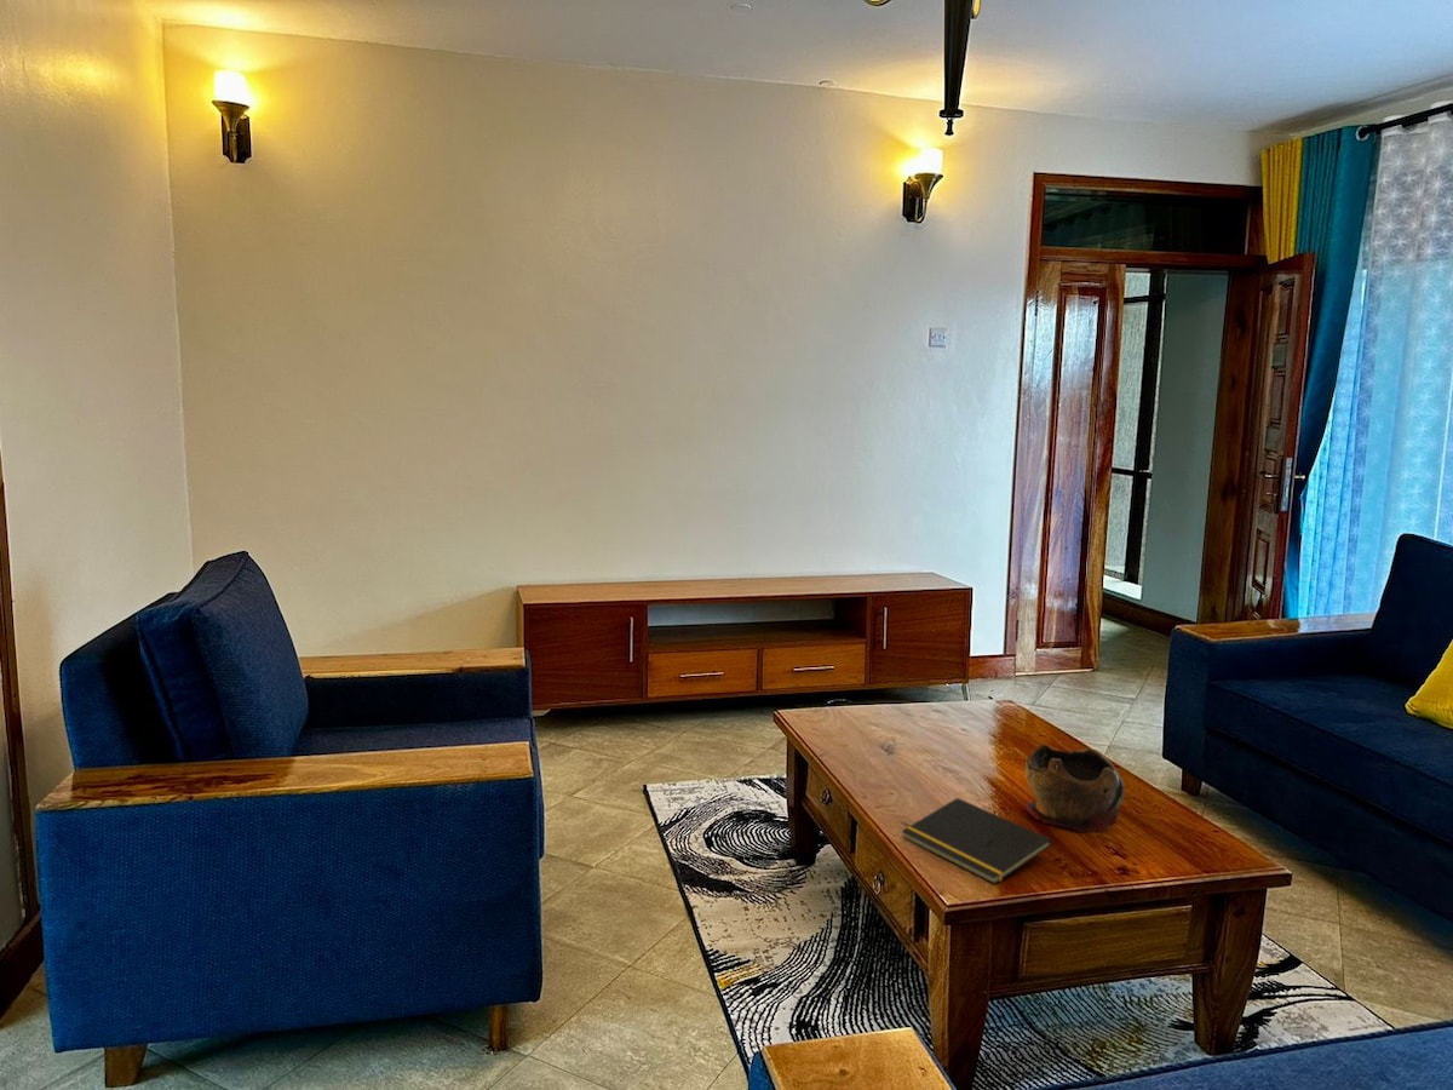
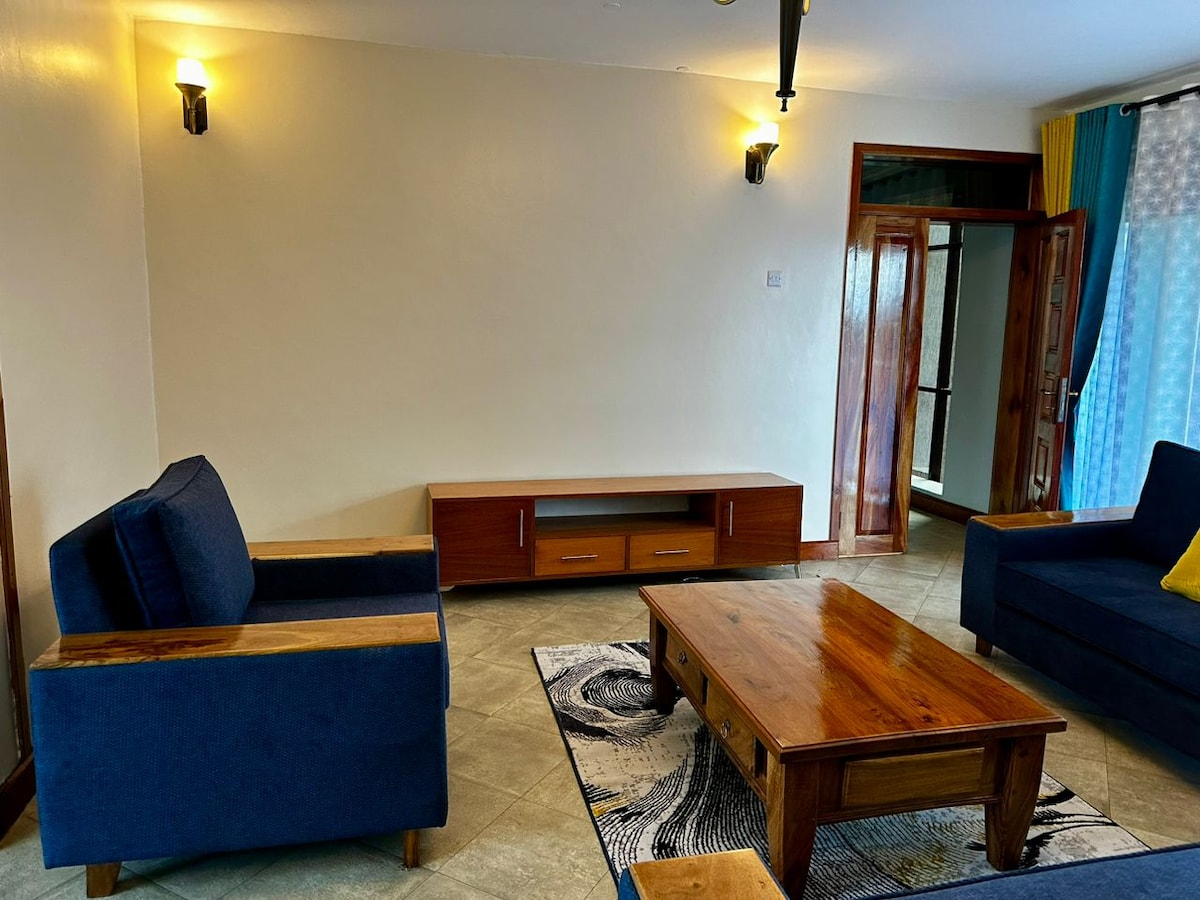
- notepad [901,797,1053,885]
- decorative bowl [1024,744,1126,833]
